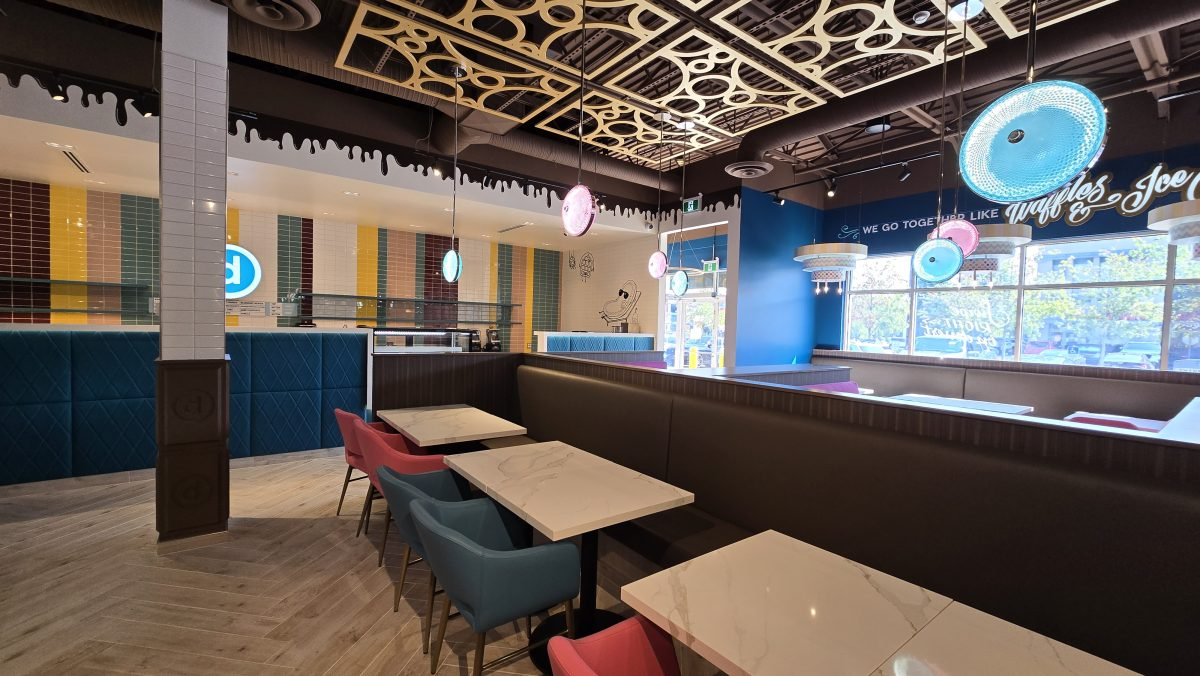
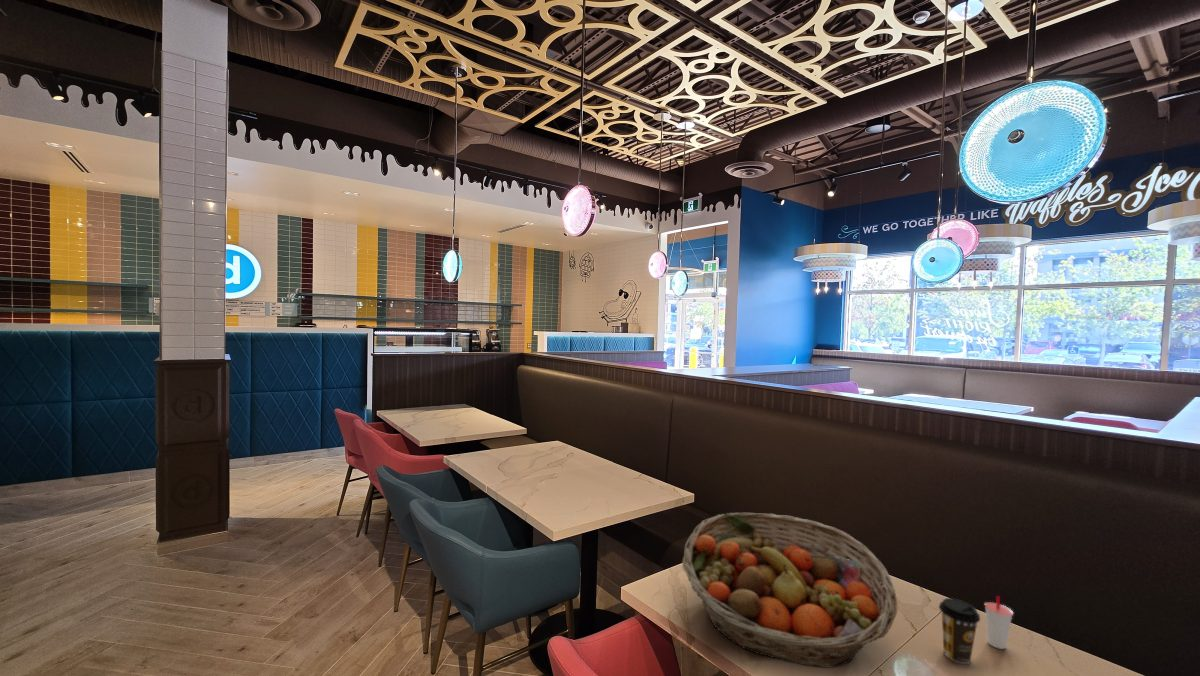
+ coffee cup [938,597,981,665]
+ fruit basket [681,512,898,669]
+ cup [984,595,1014,650]
